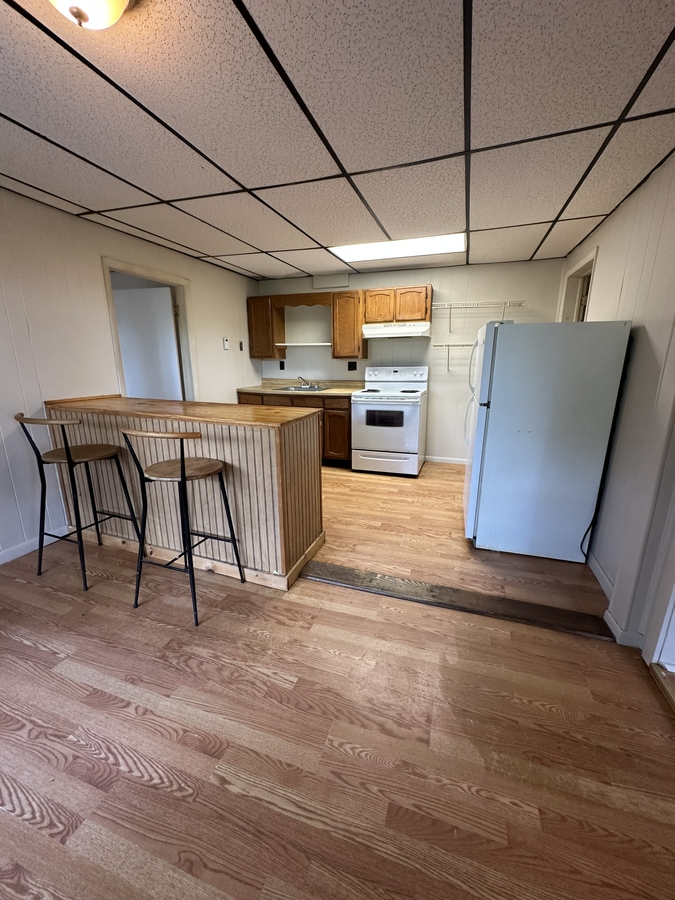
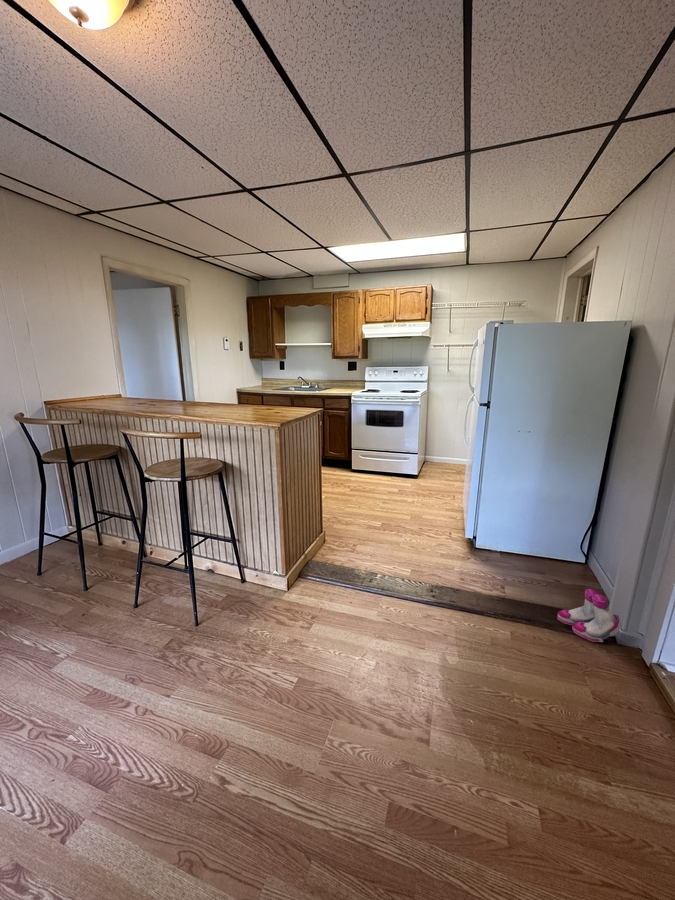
+ boots [556,588,623,643]
